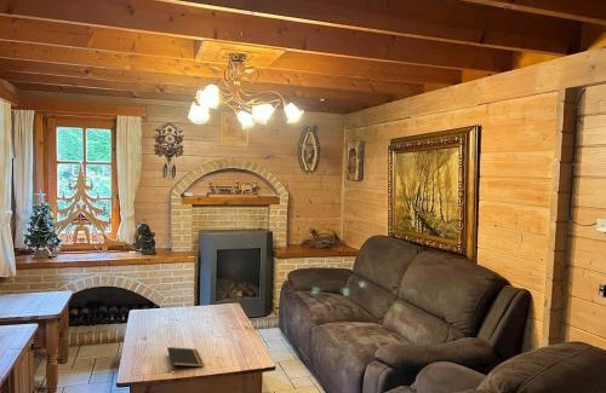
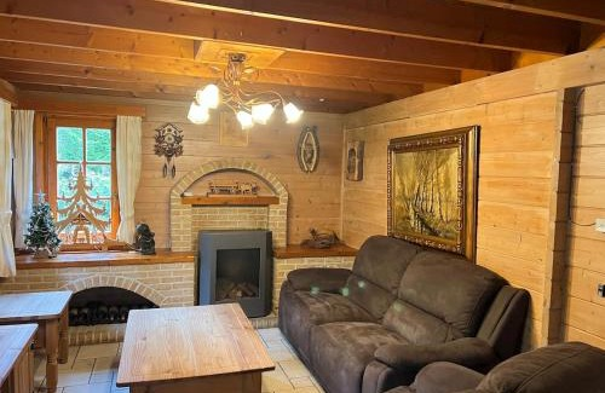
- notepad [166,346,204,370]
